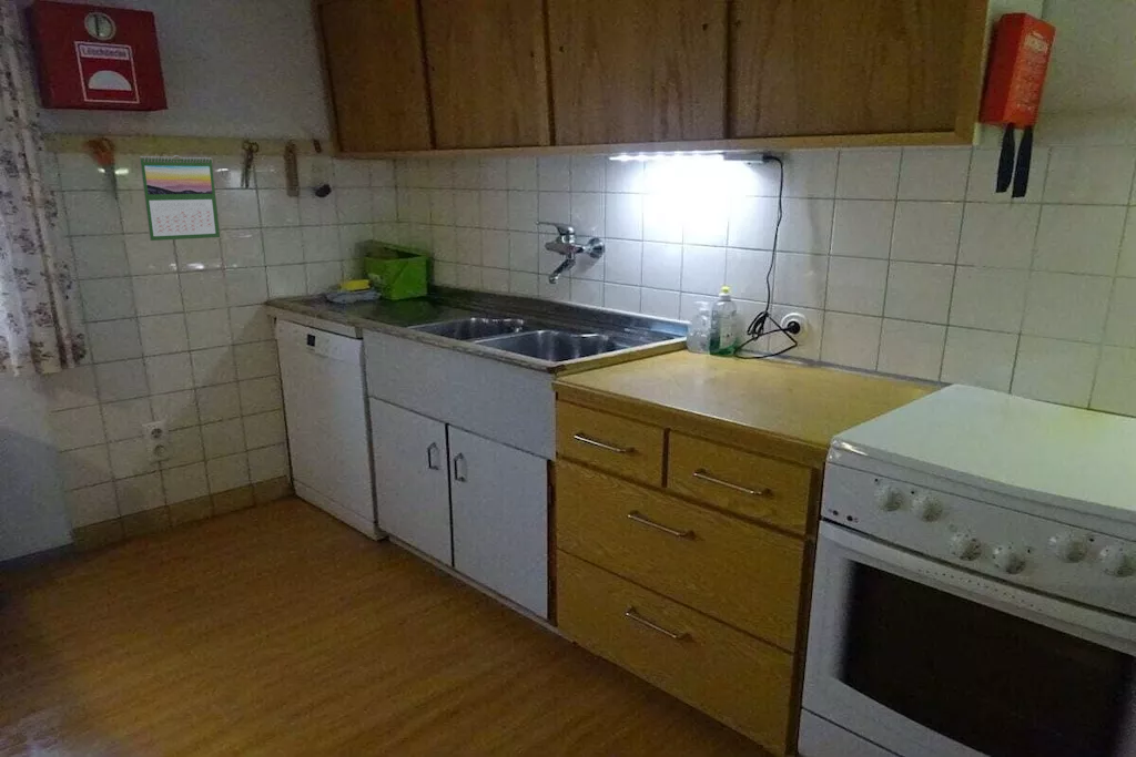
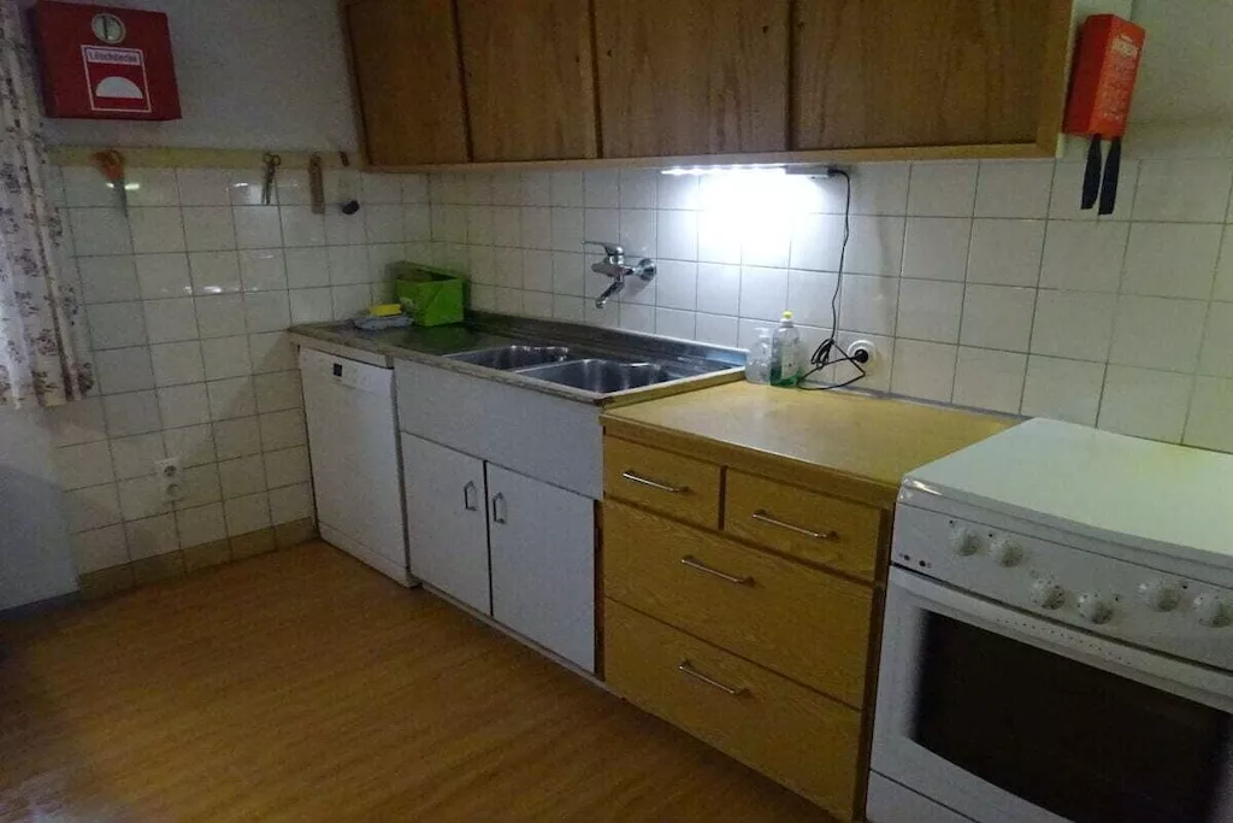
- calendar [139,154,221,242]
